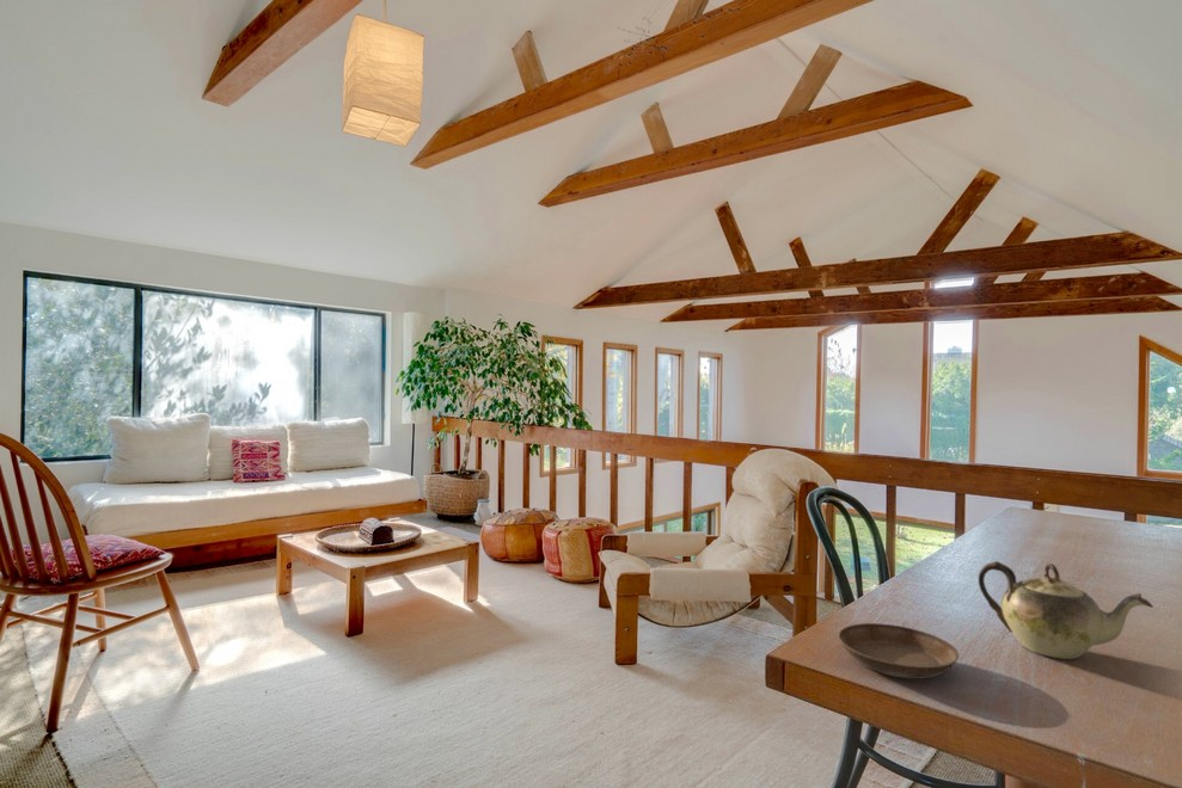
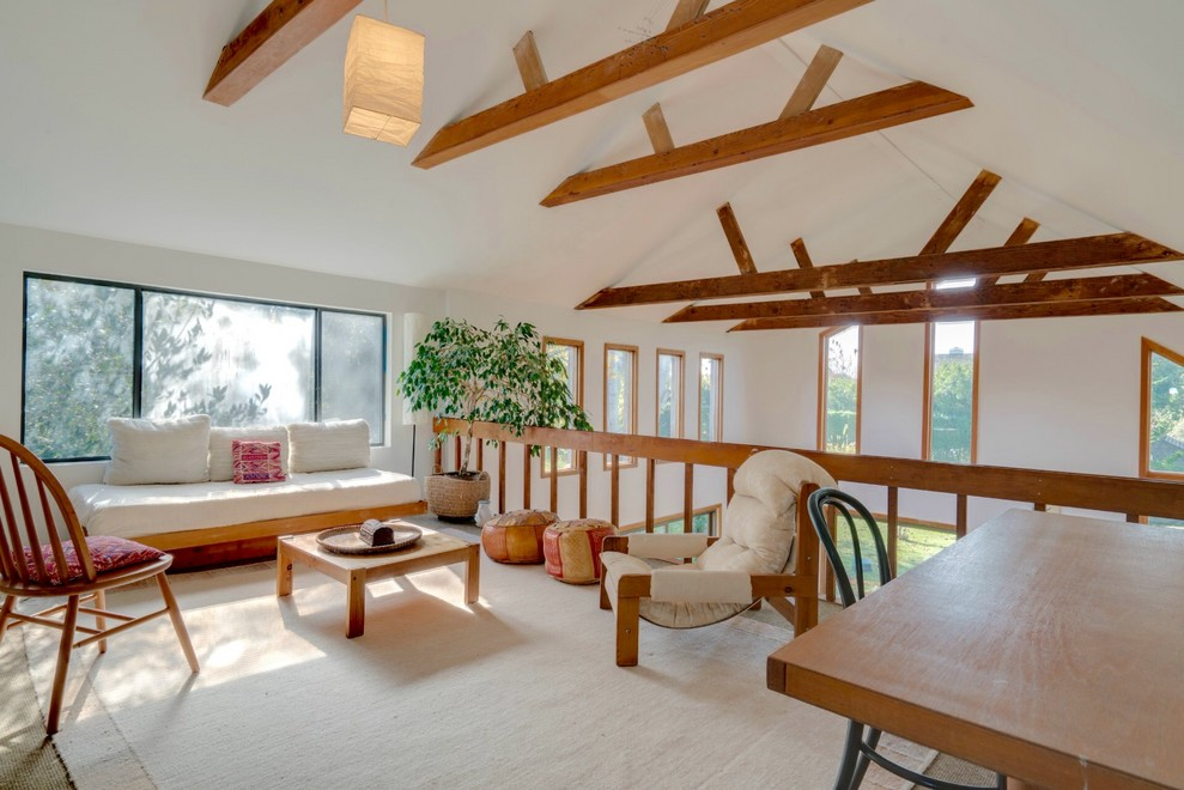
- teapot [978,560,1155,660]
- saucer [837,622,960,681]
